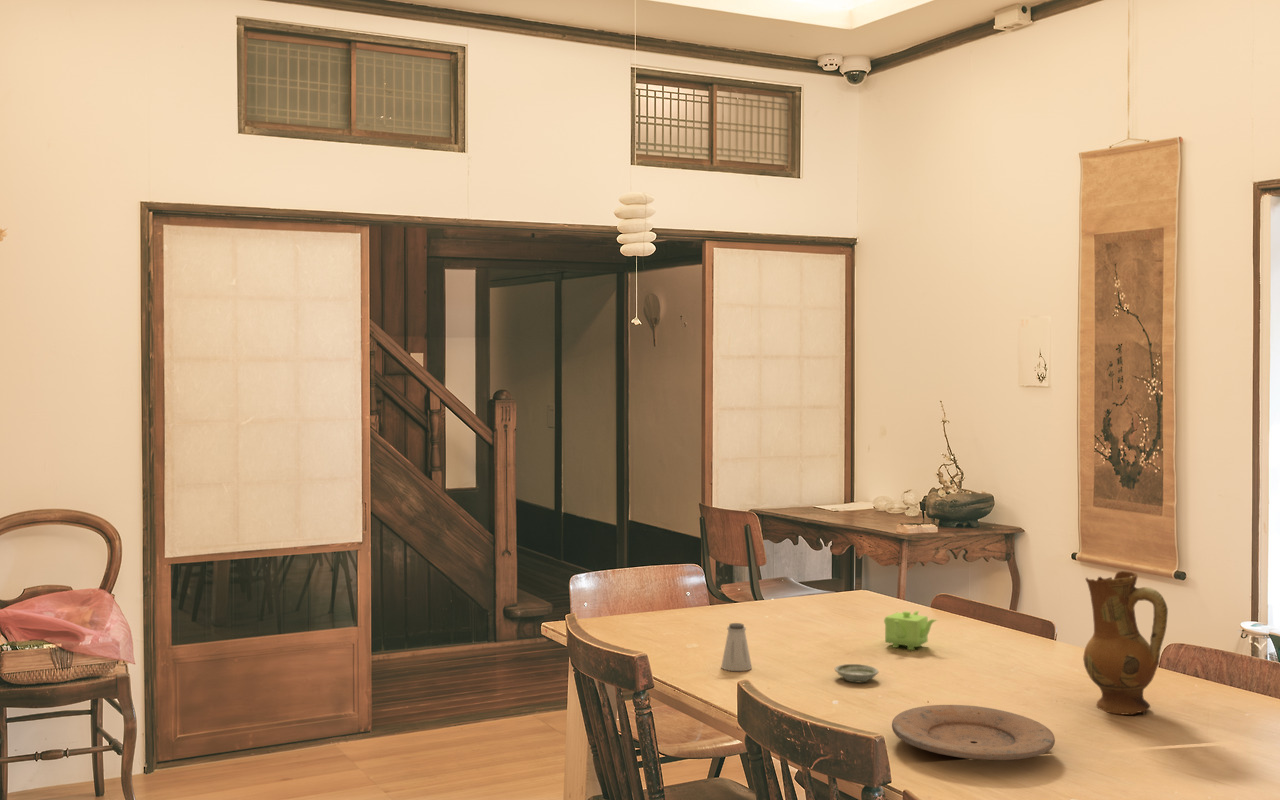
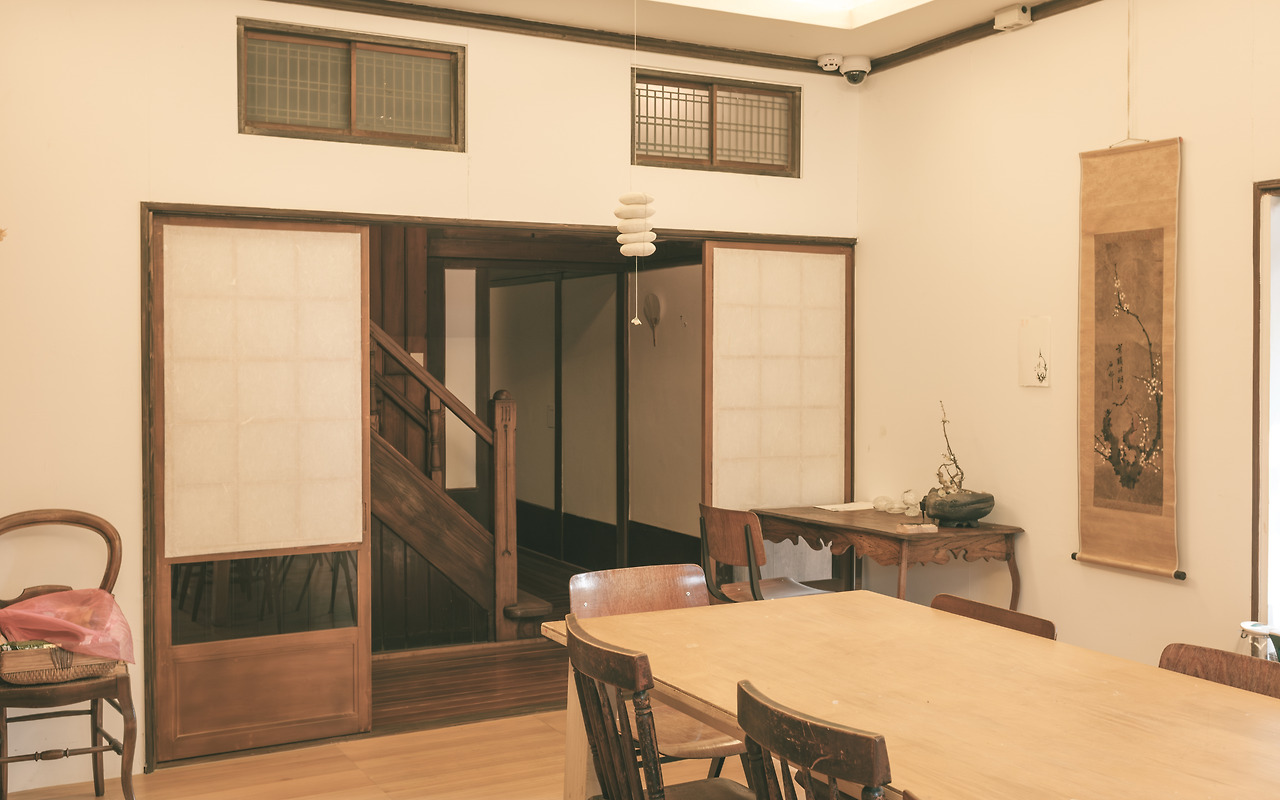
- saltshaker [720,622,753,672]
- ceramic jug [1082,570,1169,716]
- plate [891,704,1056,761]
- teapot [883,610,938,651]
- saucer [834,663,880,683]
